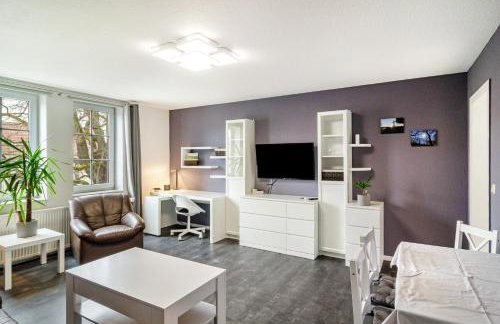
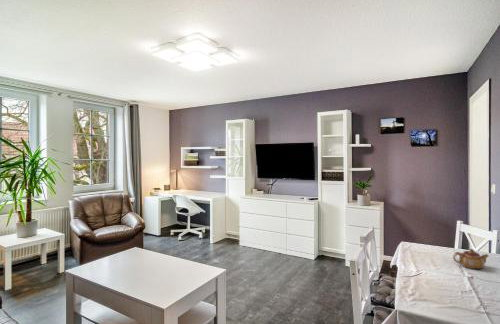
+ teapot [452,248,490,270]
